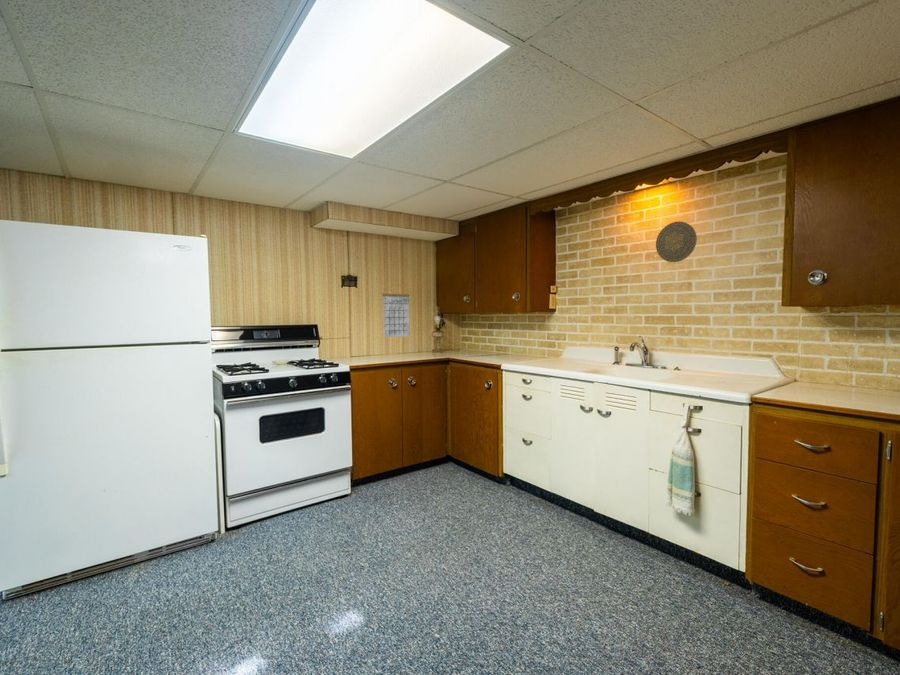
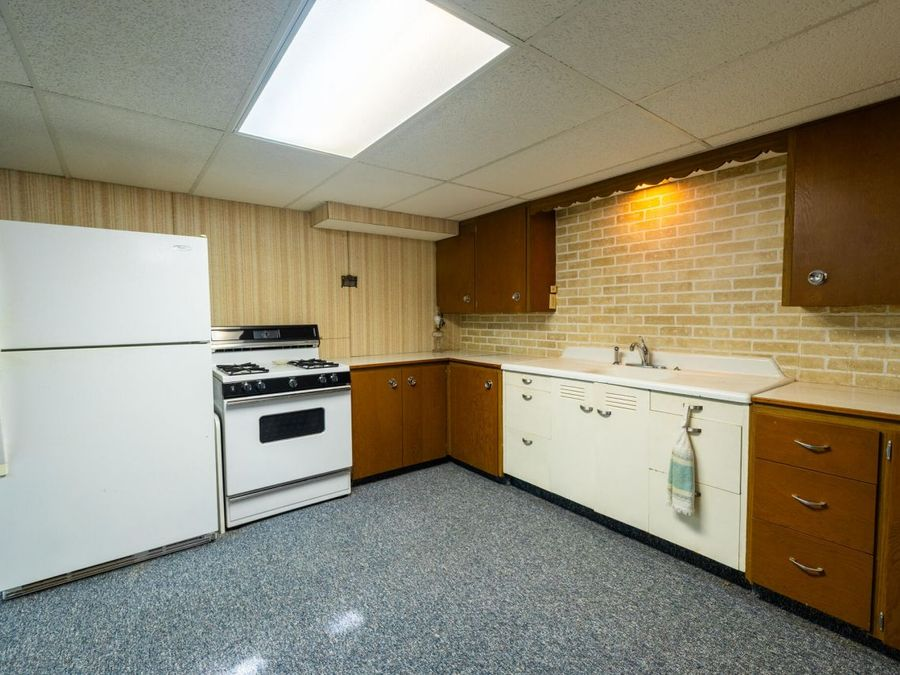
- decorative plate [655,220,698,263]
- calendar [381,283,411,338]
